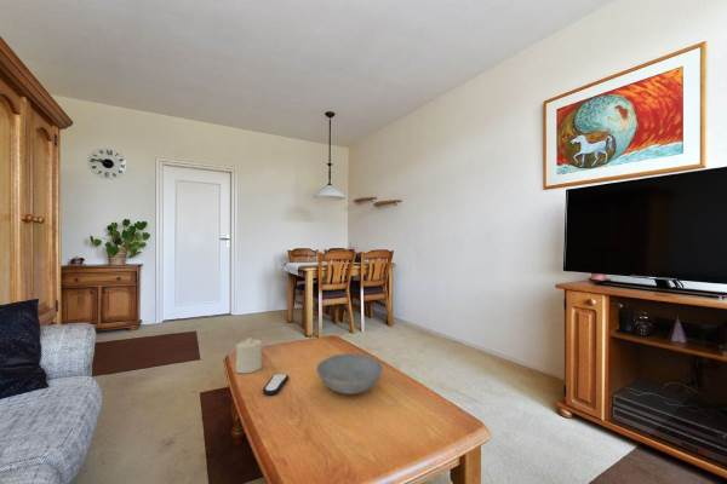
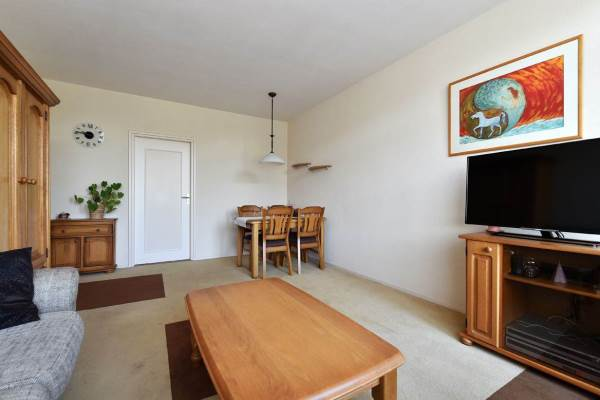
- remote control [262,373,290,397]
- candle [235,336,263,374]
- bowl [315,352,384,396]
